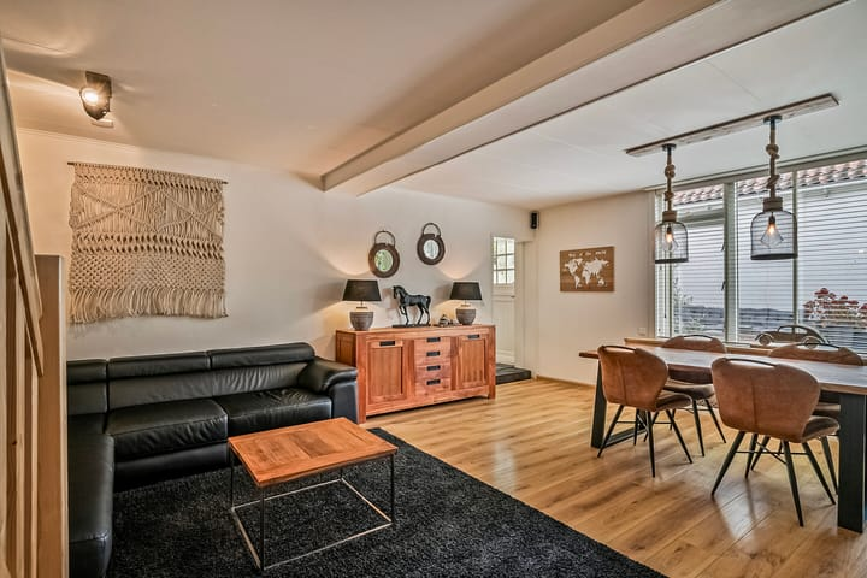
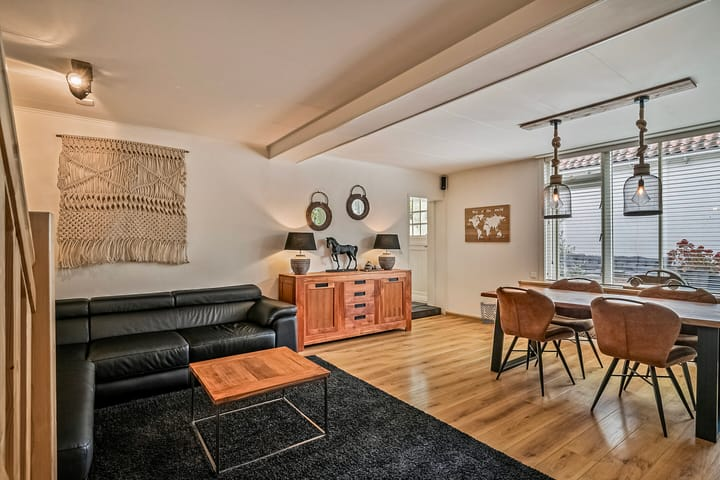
+ wastebasket [479,301,497,325]
